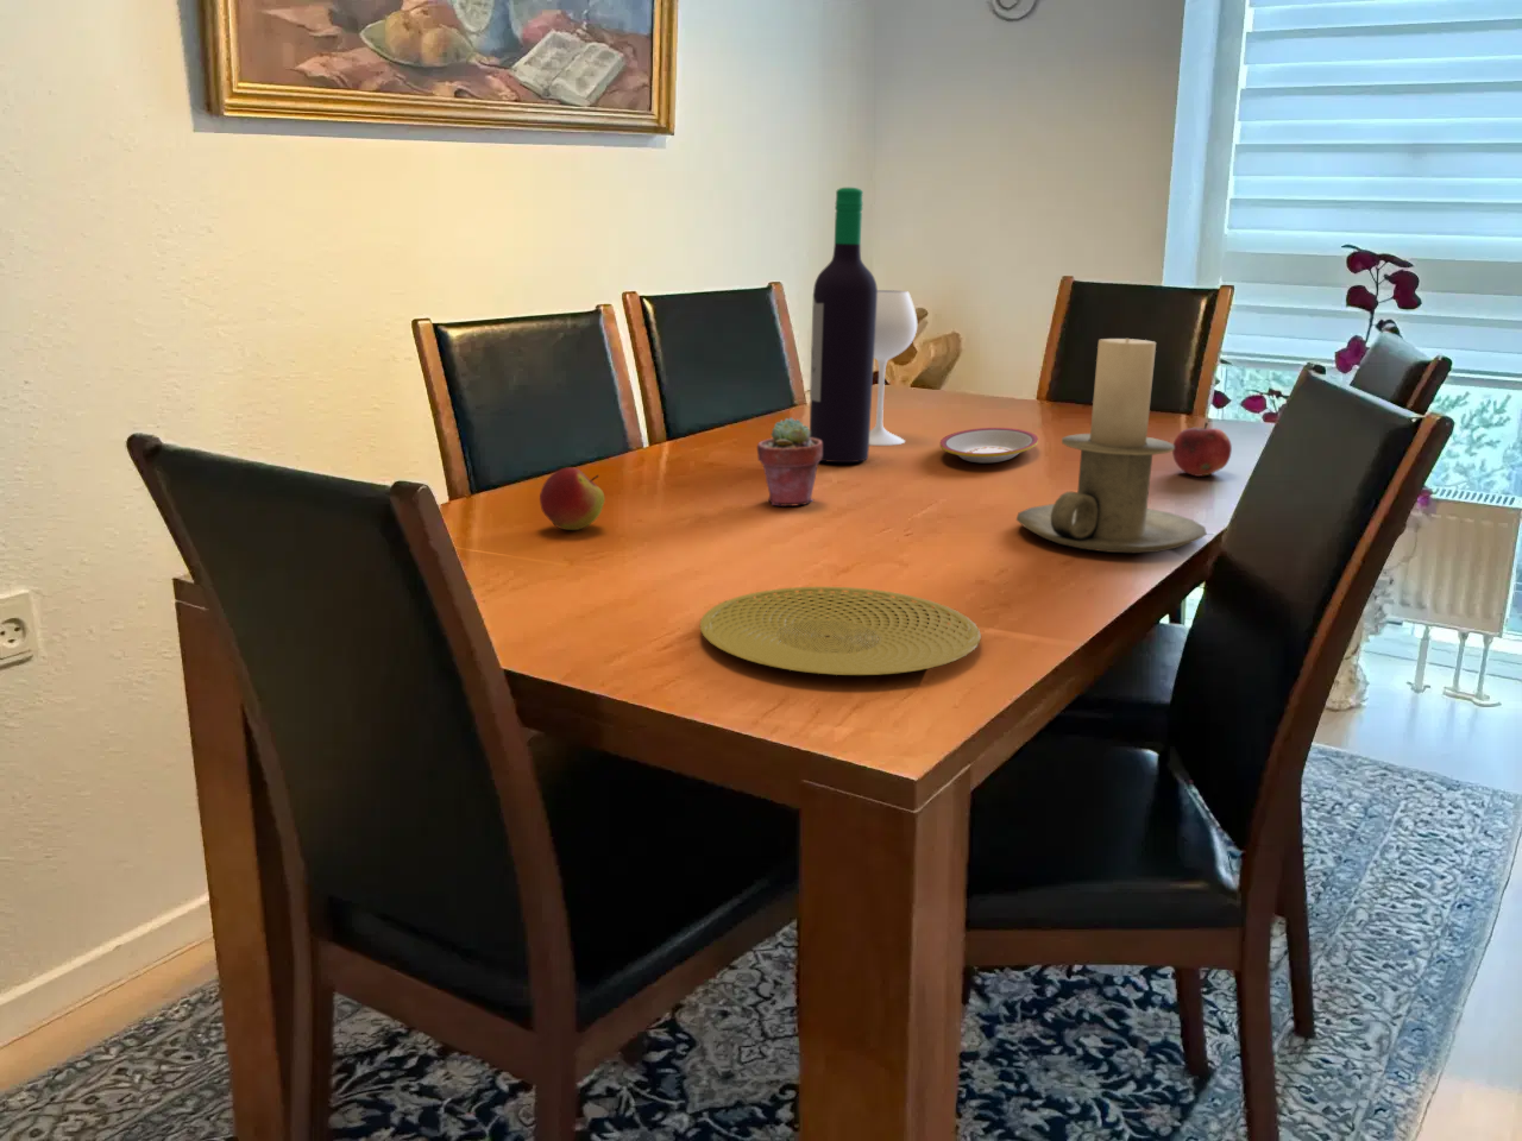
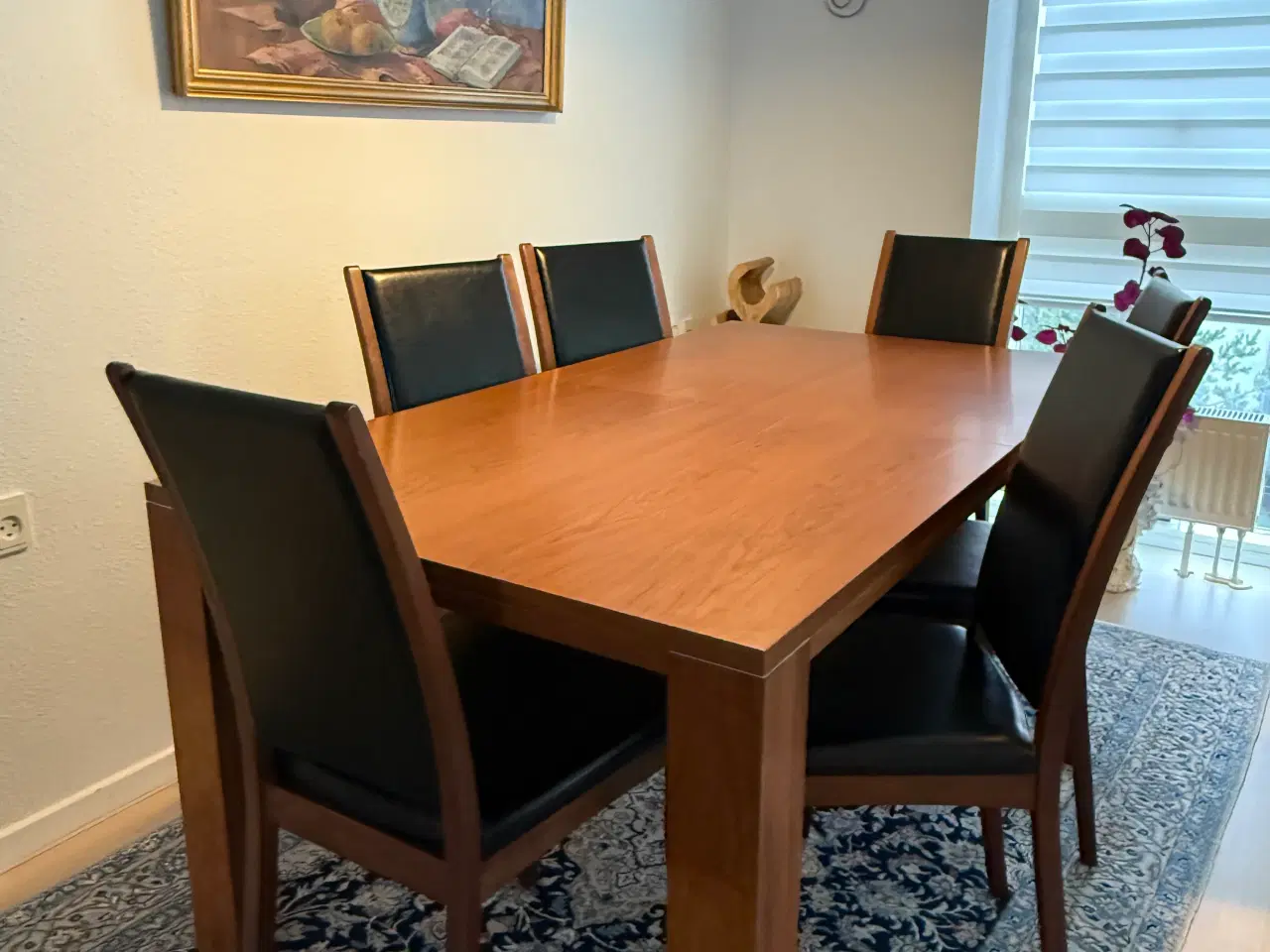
- candle holder [1015,338,1208,554]
- wine bottle [809,187,918,464]
- potted succulent [756,416,823,507]
- plate [940,427,1039,464]
- fruit [1171,421,1233,478]
- apple [538,466,605,531]
- plate [699,586,983,676]
